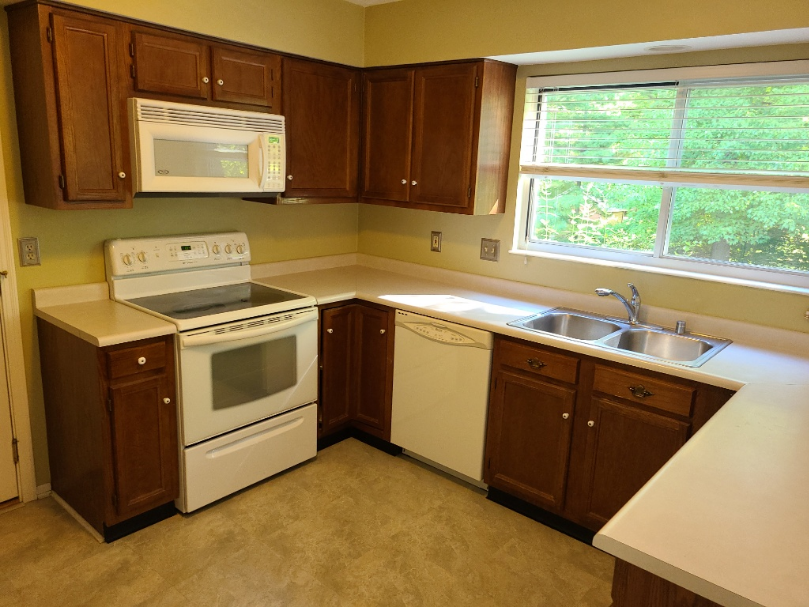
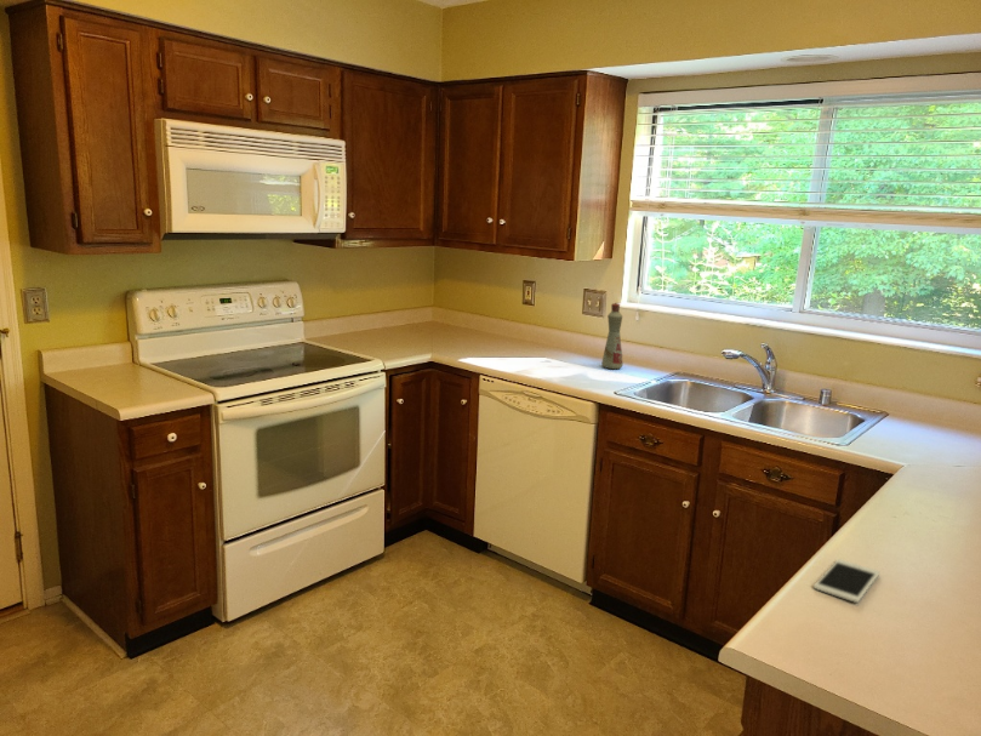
+ cell phone [812,558,882,604]
+ bottle [600,302,624,370]
